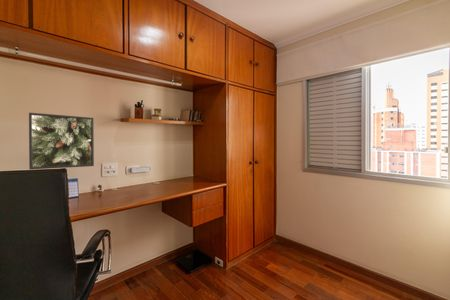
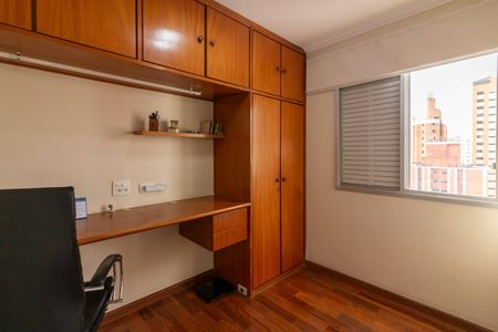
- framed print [28,112,95,170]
